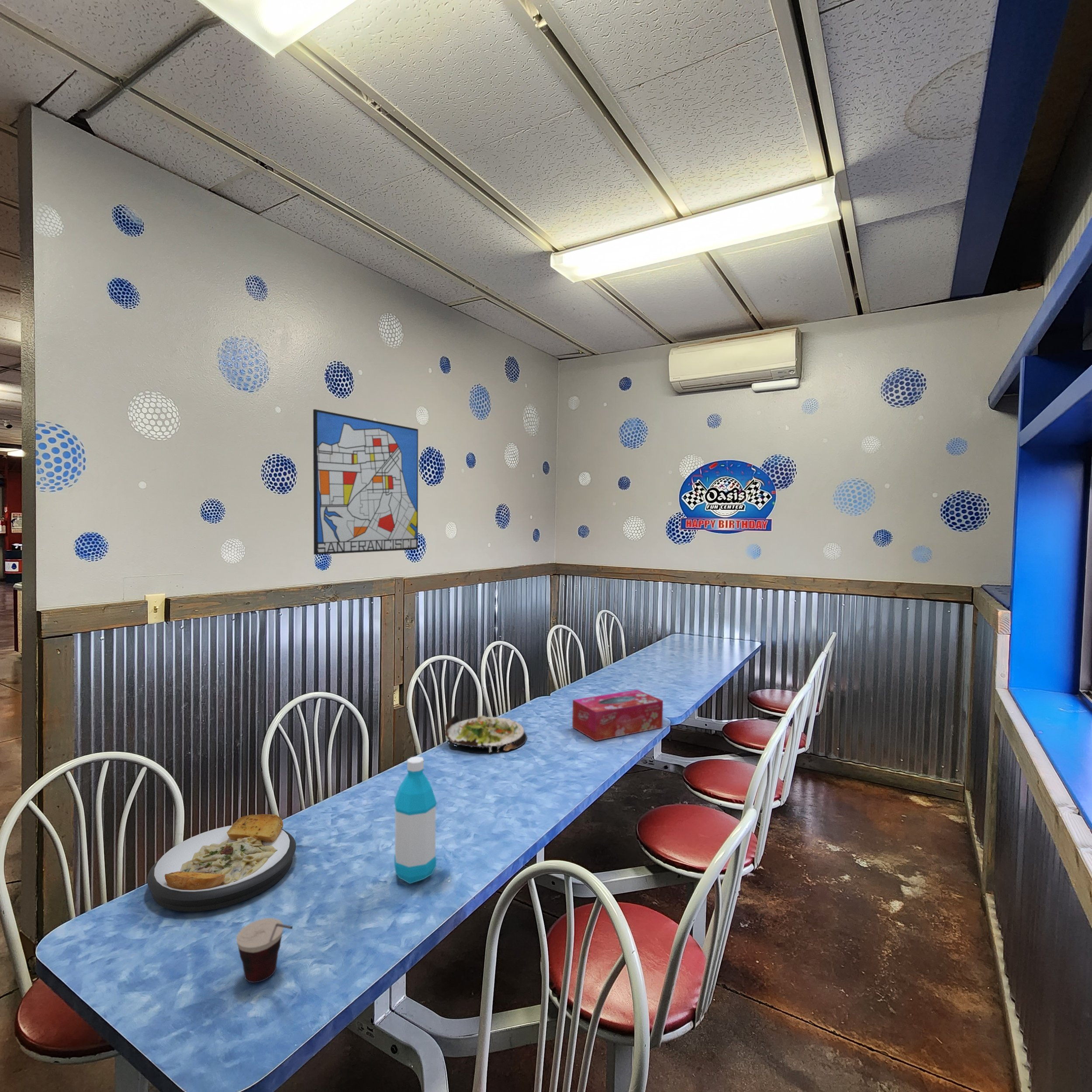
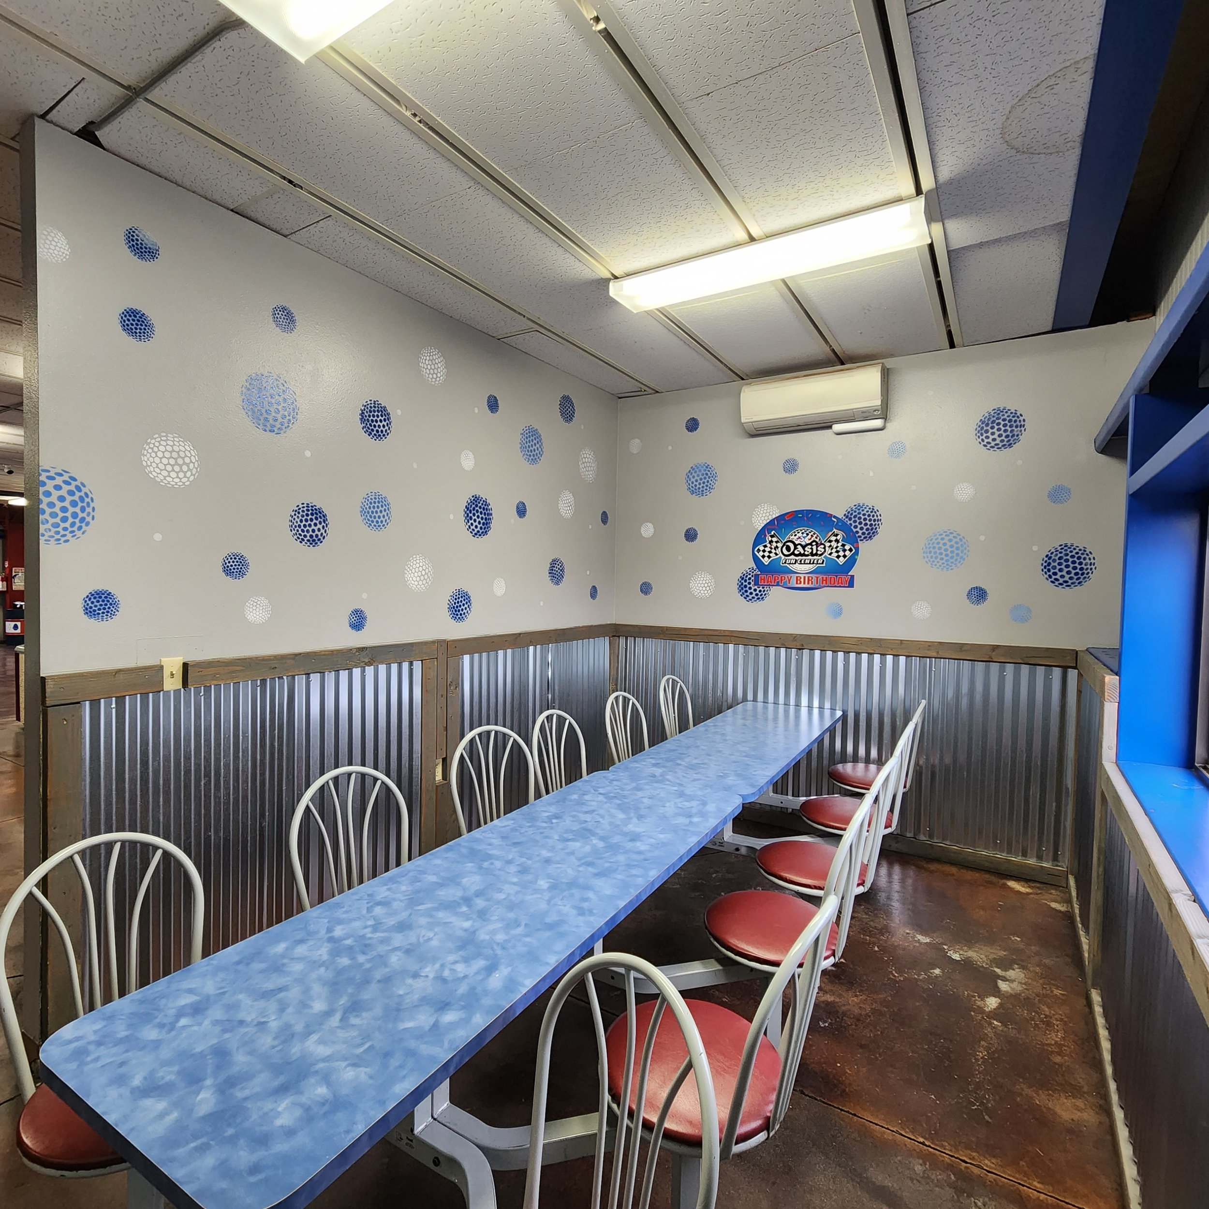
- plate [147,814,297,912]
- tissue box [572,689,663,741]
- salad plate [444,714,528,754]
- cup [236,918,293,983]
- wall art [313,409,418,555]
- water bottle [394,756,437,885]
